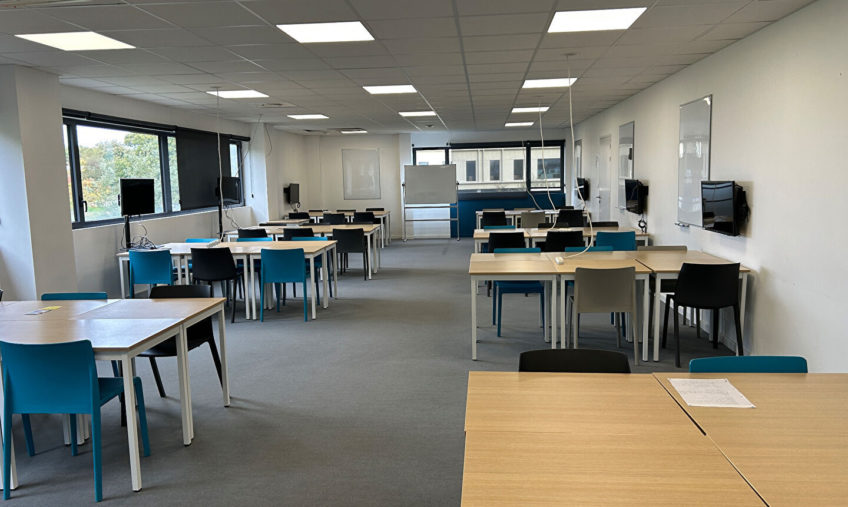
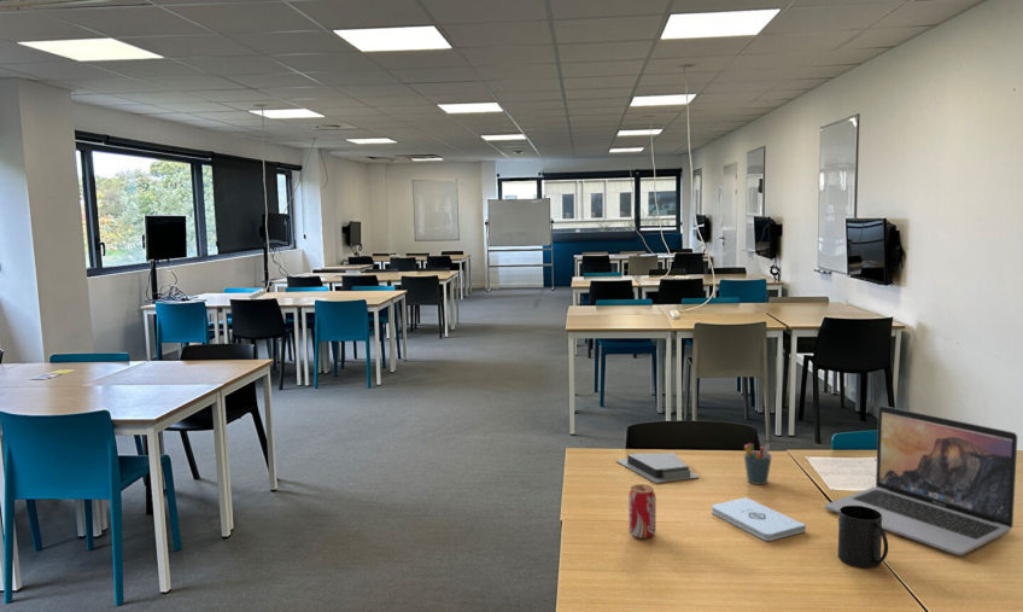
+ beverage can [627,483,657,540]
+ mug [837,506,889,570]
+ laptop [824,404,1018,556]
+ pen holder [743,442,773,485]
+ notepad [711,496,807,542]
+ architectural model [614,451,700,484]
